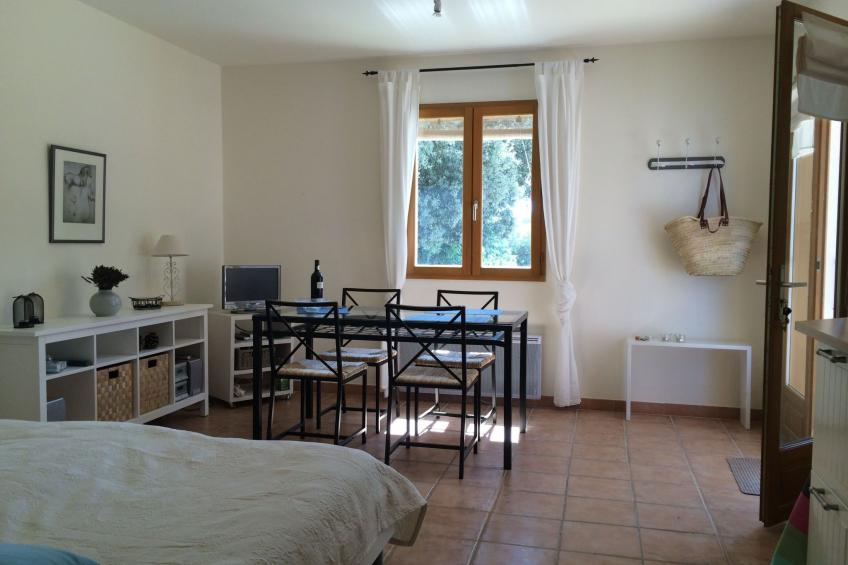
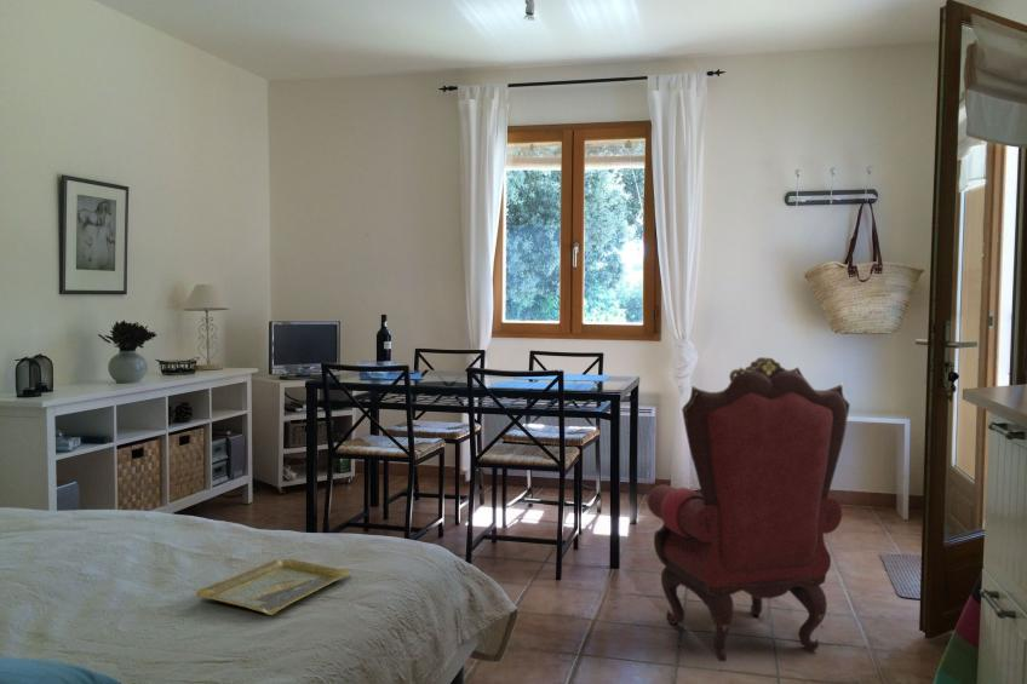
+ armchair [647,356,851,663]
+ tray [194,558,352,616]
